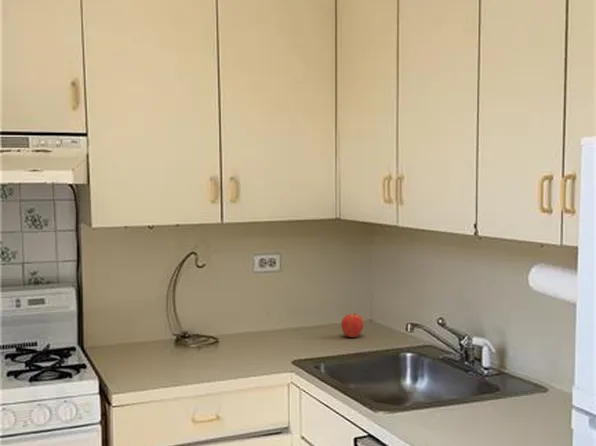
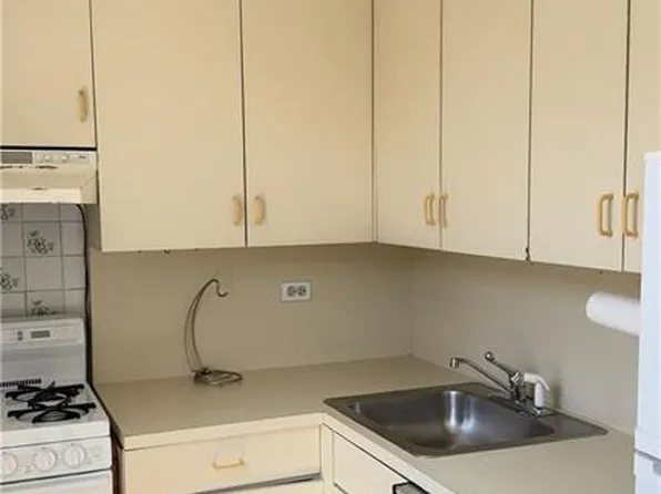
- apple [340,313,365,338]
